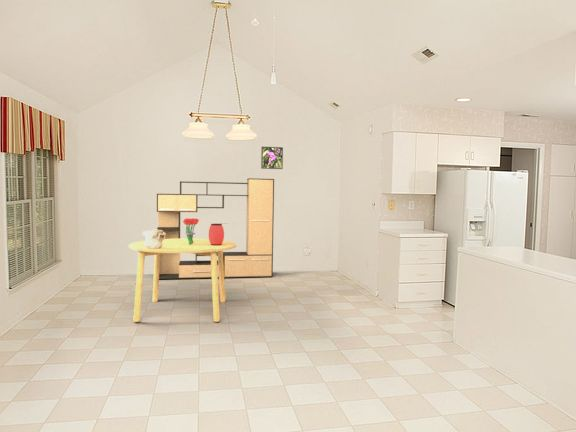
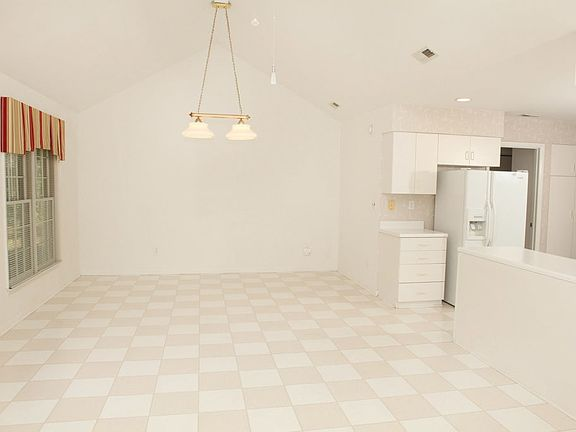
- lantern [208,222,228,246]
- media console [156,177,275,280]
- dining table [128,238,237,323]
- ceramic vessel [142,228,166,249]
- bouquet [182,217,200,244]
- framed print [260,146,284,170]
